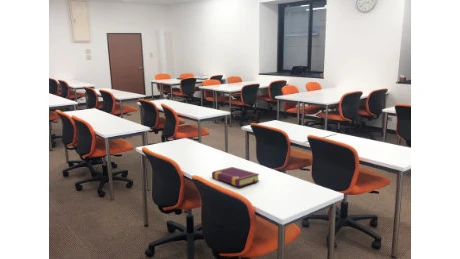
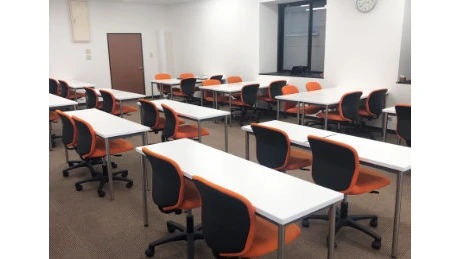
- book [211,166,260,187]
